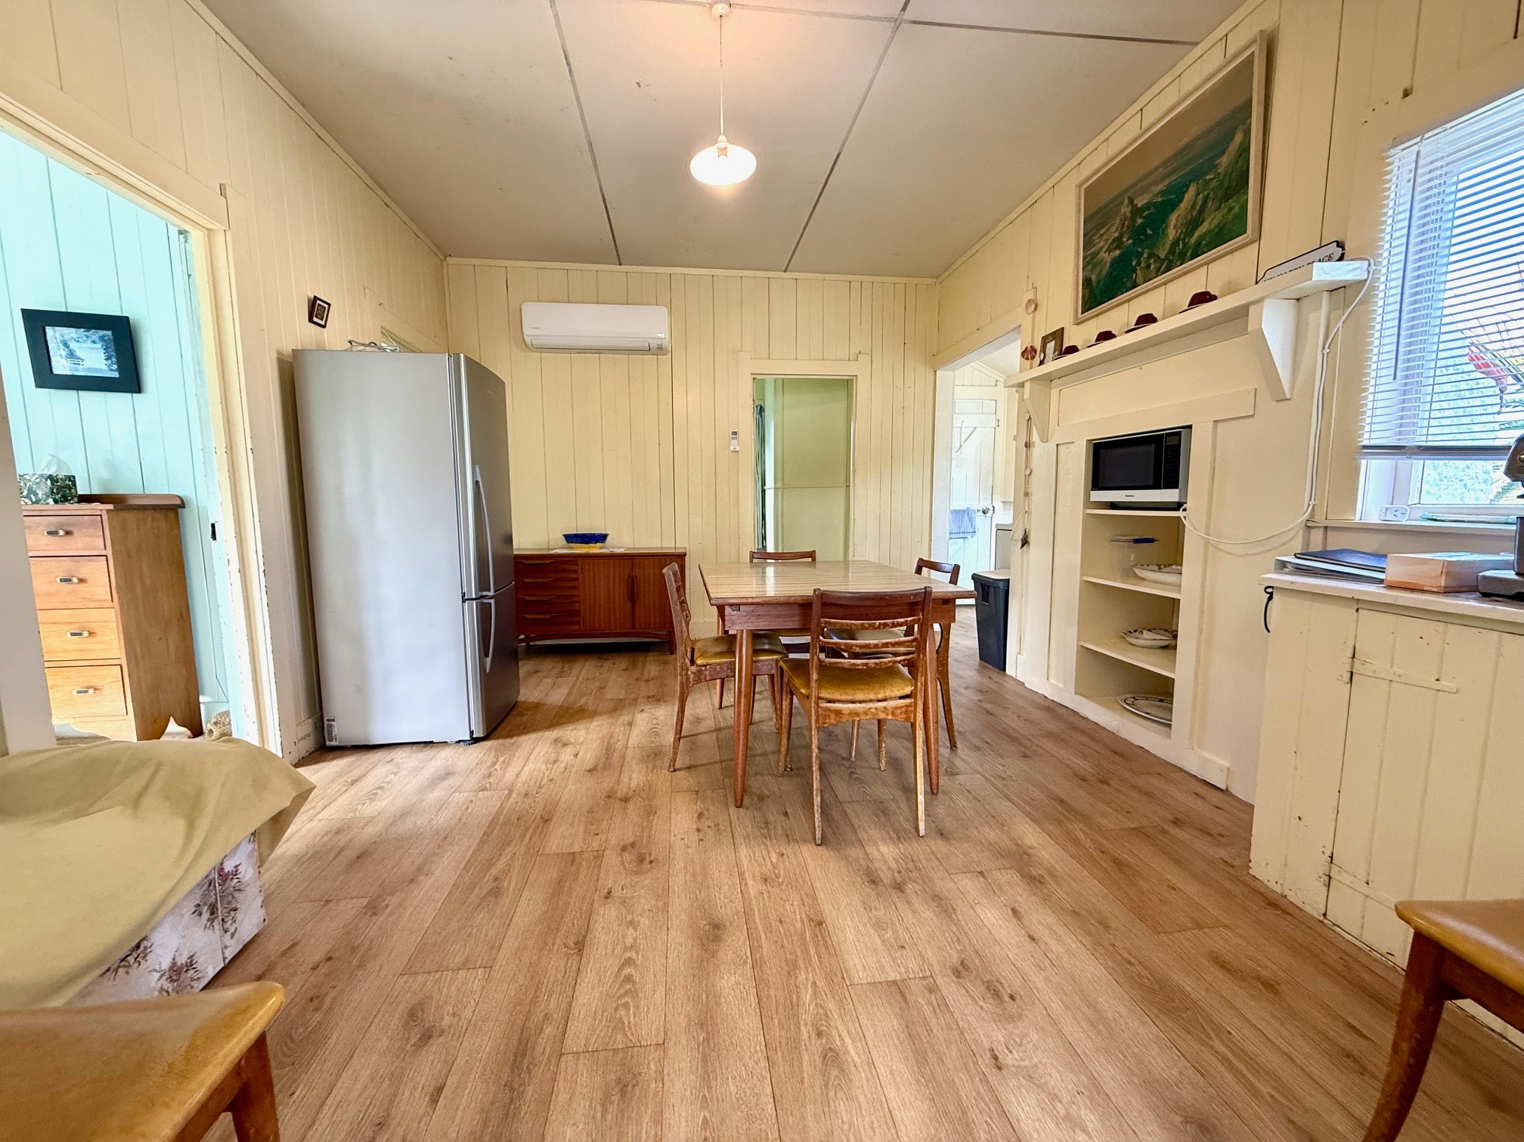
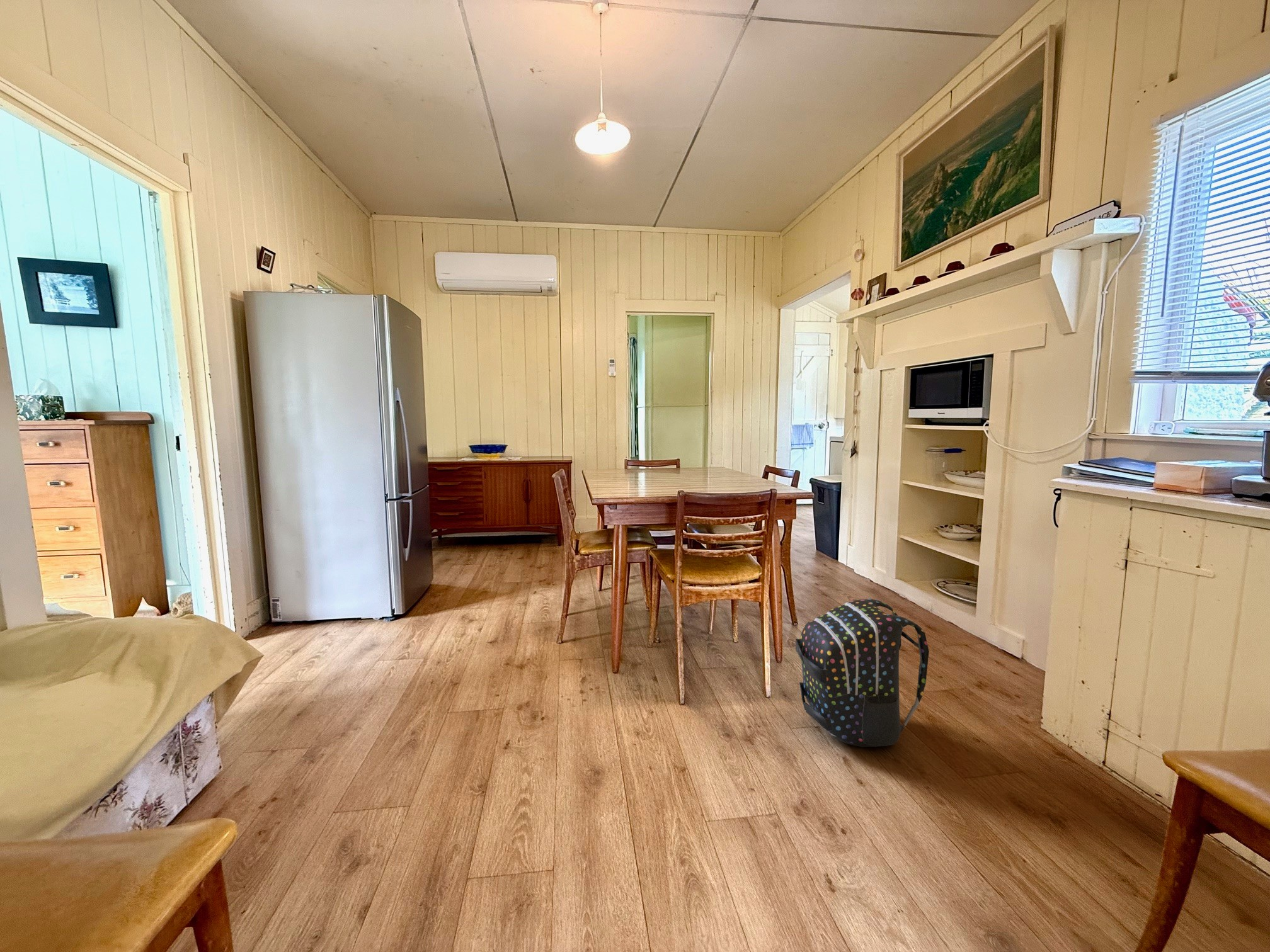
+ backpack [795,598,930,747]
